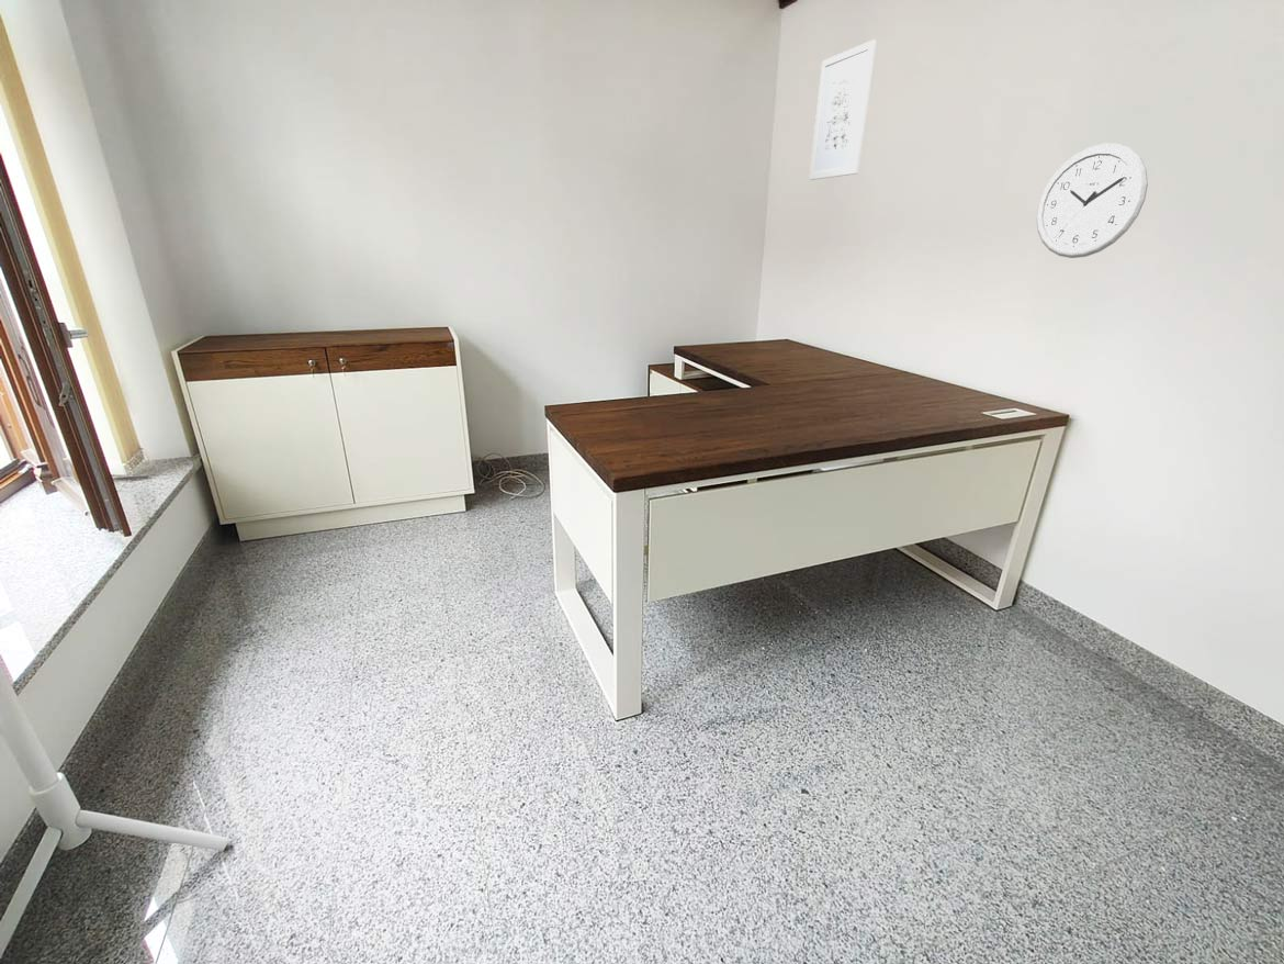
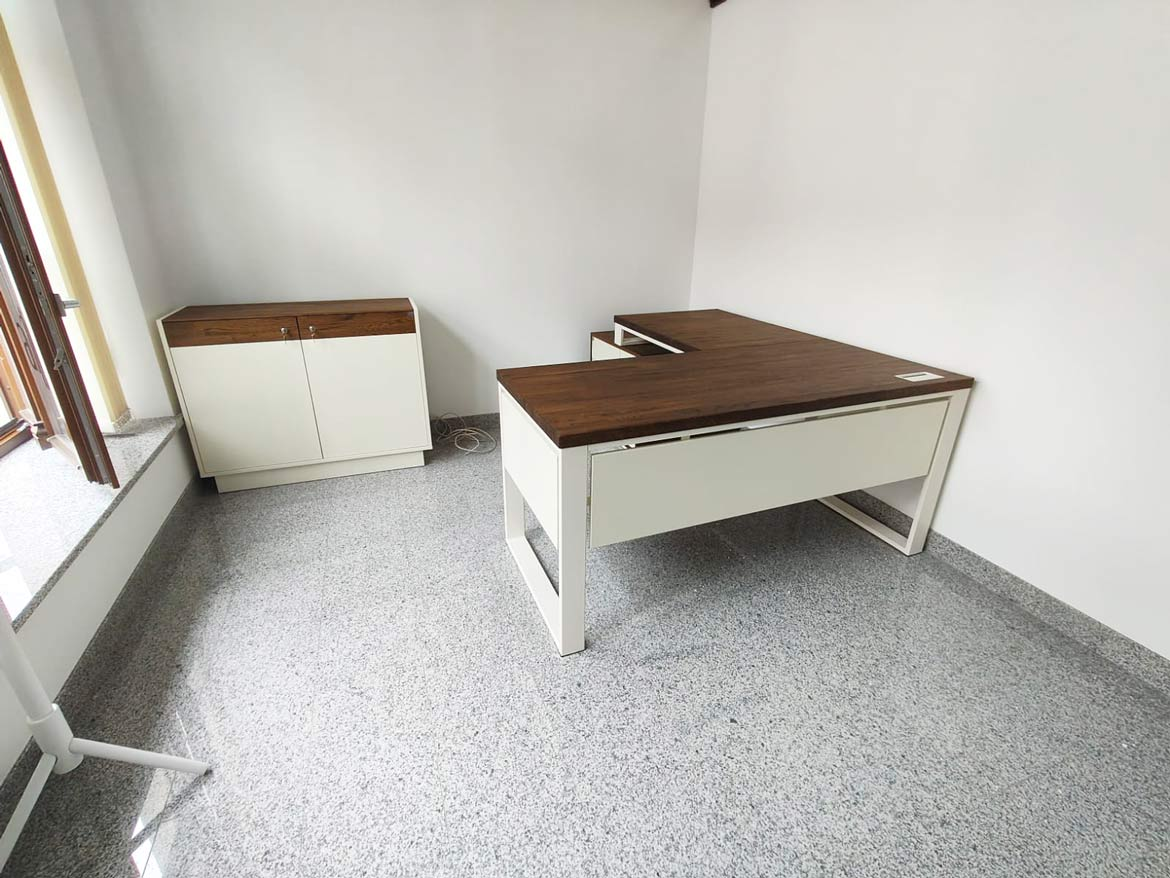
- wall art [808,38,878,181]
- wall clock [1035,143,1149,259]
